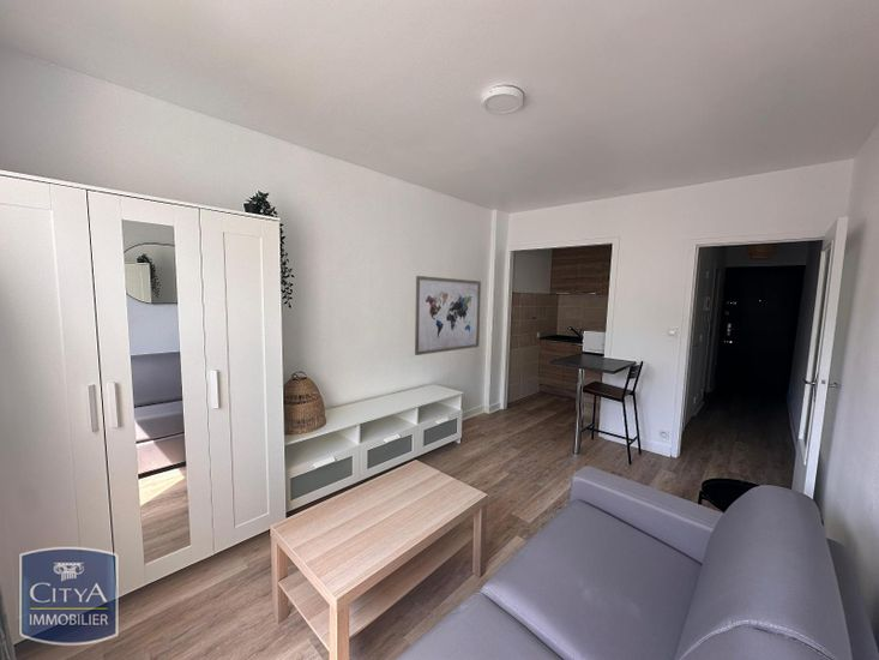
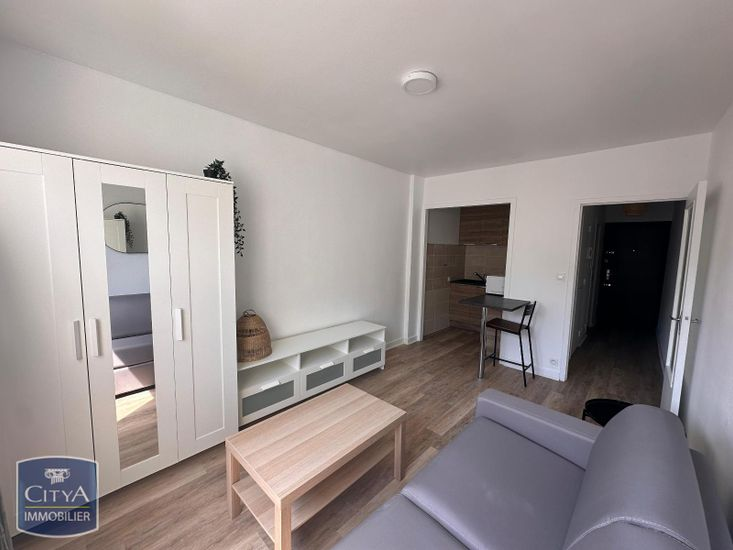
- wall art [414,275,482,356]
